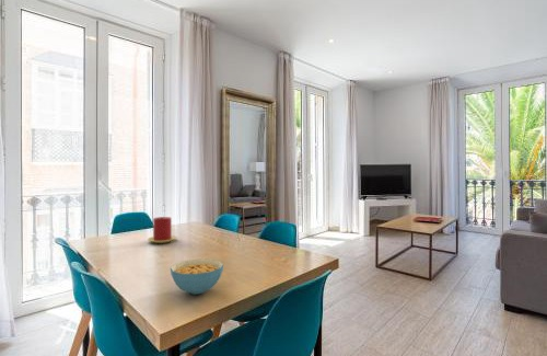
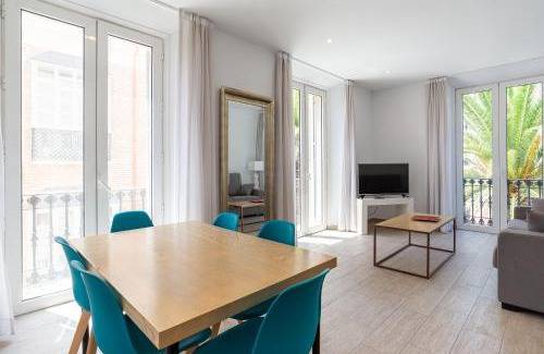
- candle [147,216,178,244]
- cereal bowl [170,259,224,295]
